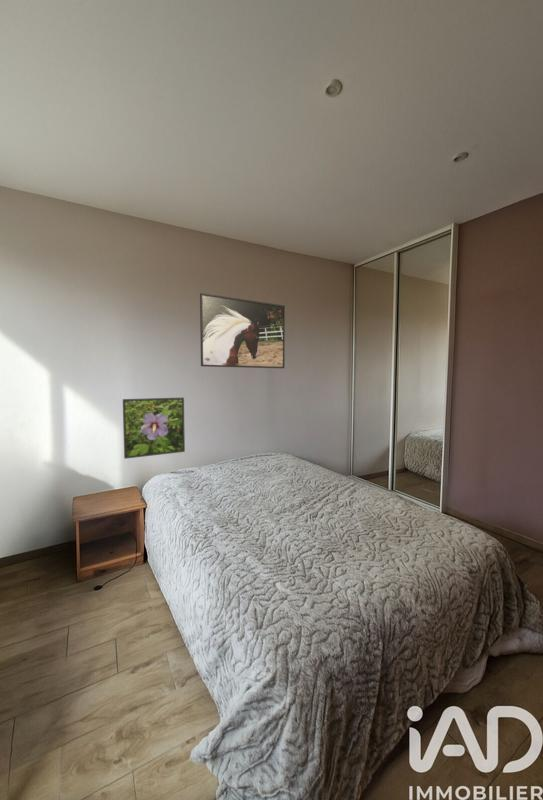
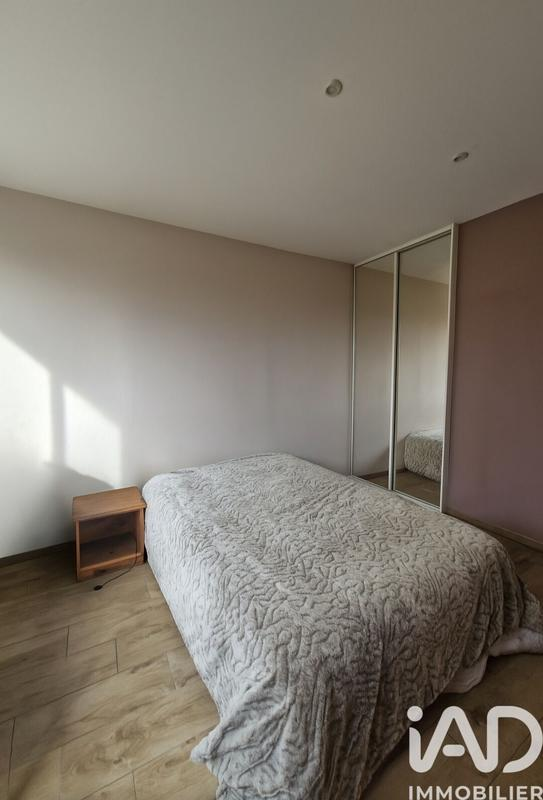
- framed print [122,397,186,460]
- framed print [199,292,286,369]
